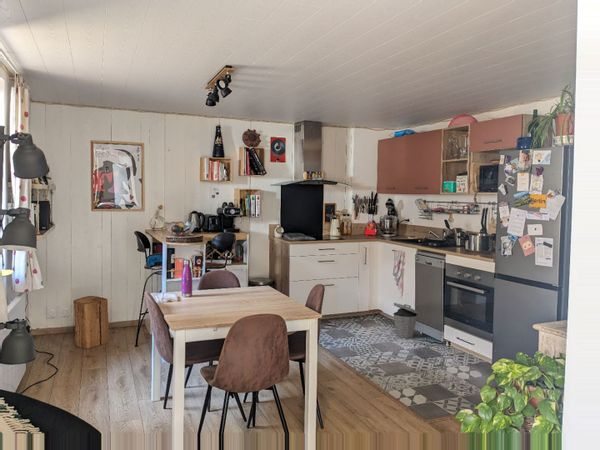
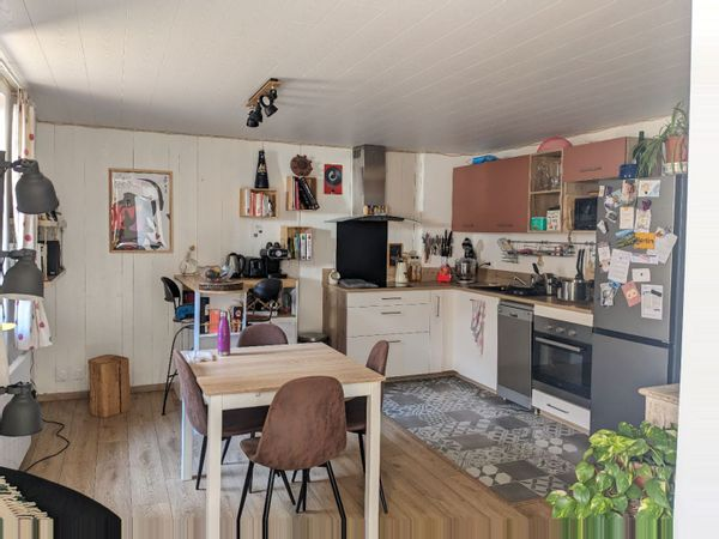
- trash can [392,302,420,339]
